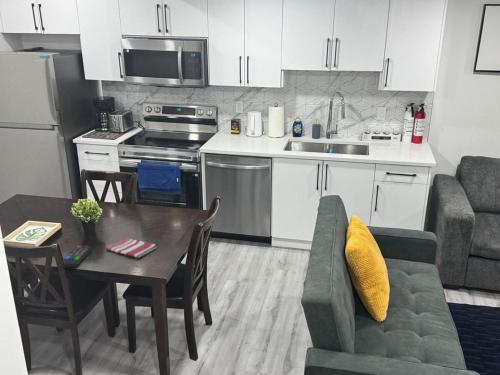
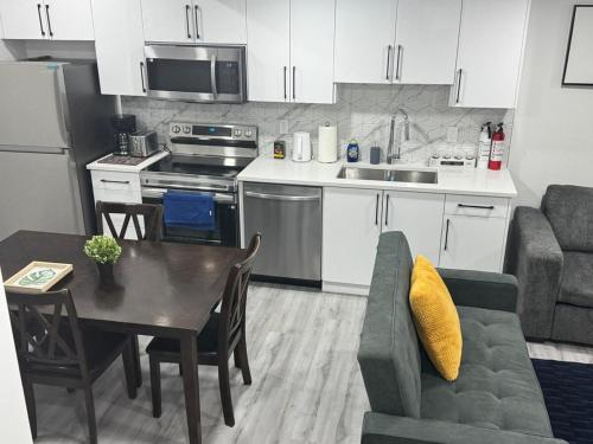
- remote control [61,245,93,268]
- dish towel [104,236,157,259]
